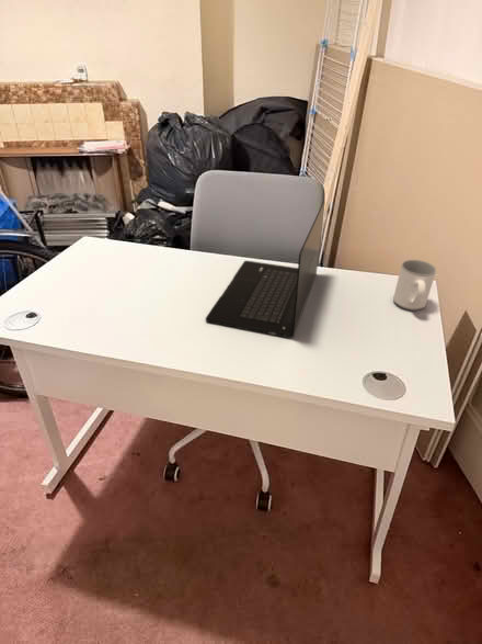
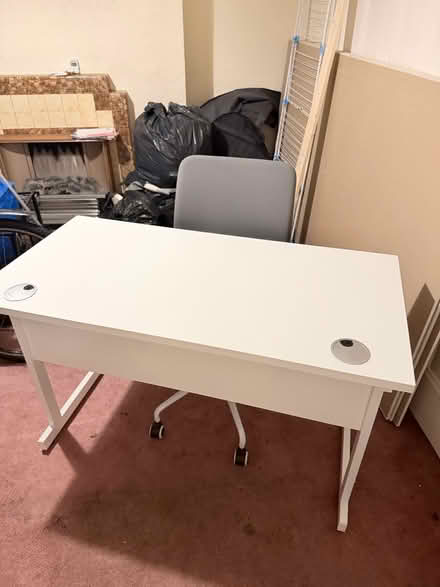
- laptop [205,201,326,339]
- mug [392,259,437,312]
